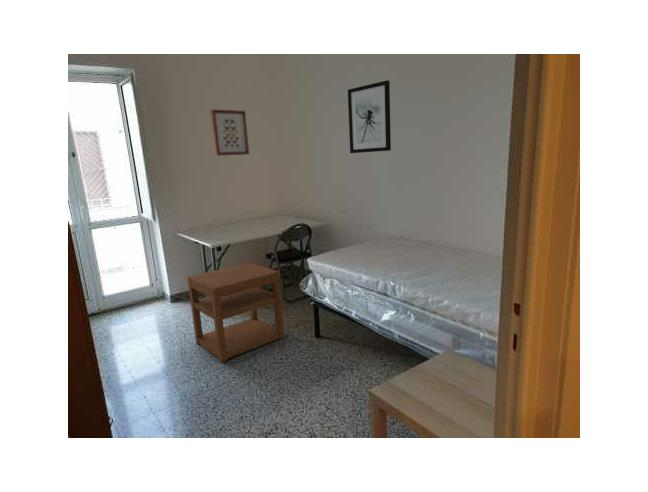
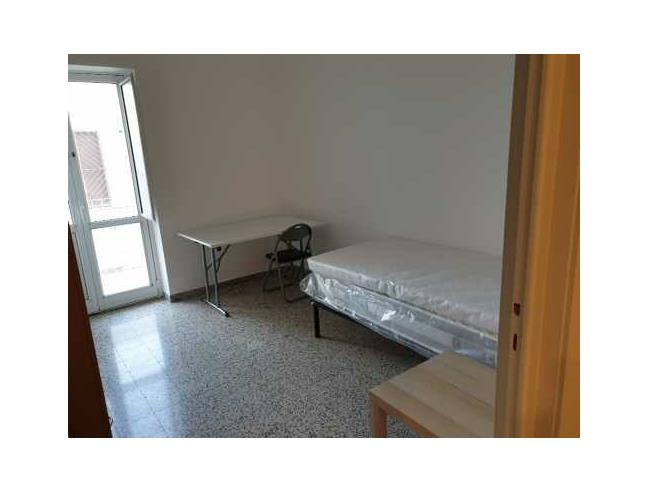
- wall art [347,79,392,154]
- wall art [210,109,250,157]
- nightstand [186,262,286,363]
